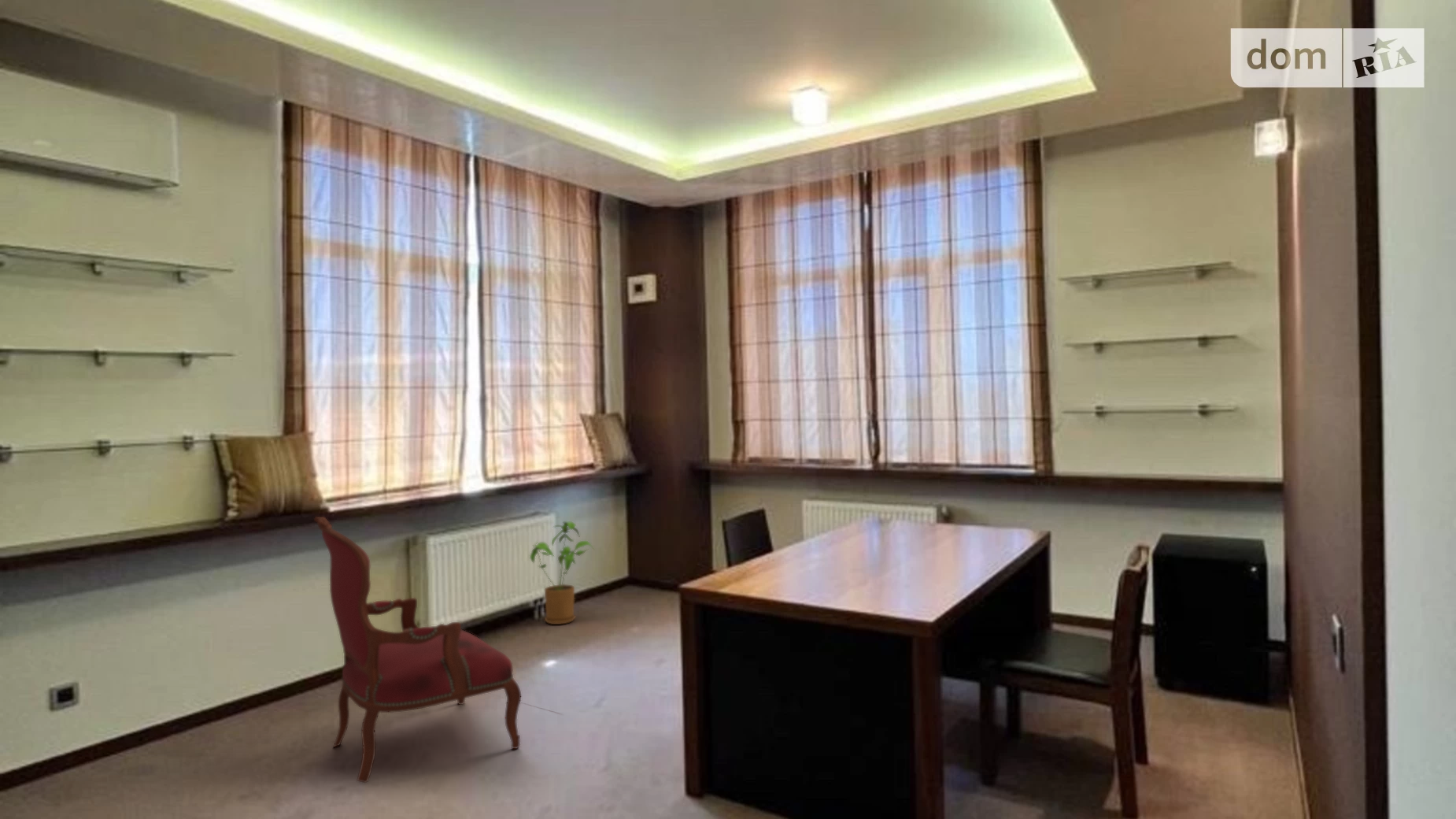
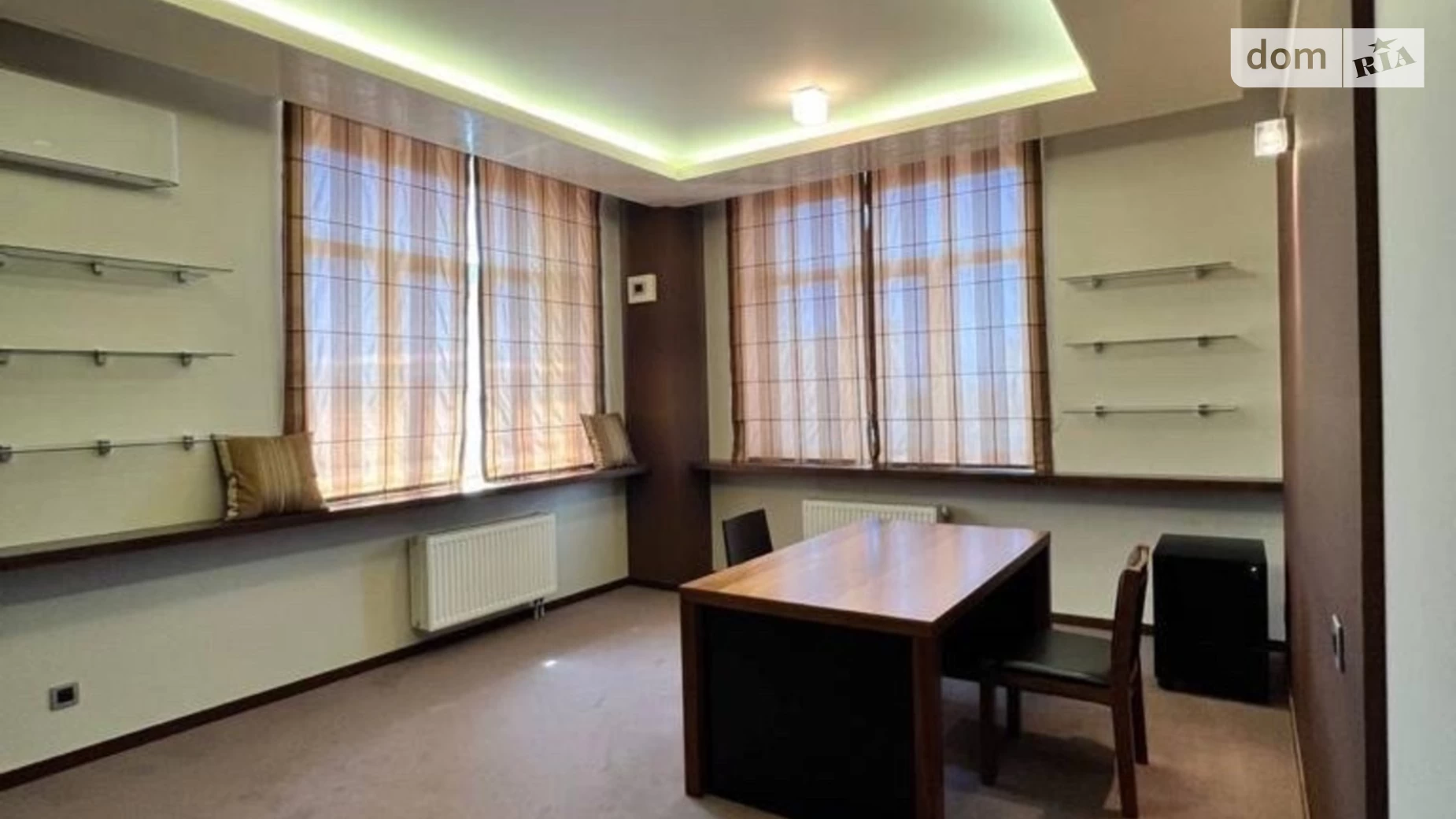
- house plant [529,521,595,625]
- armchair [313,516,522,784]
